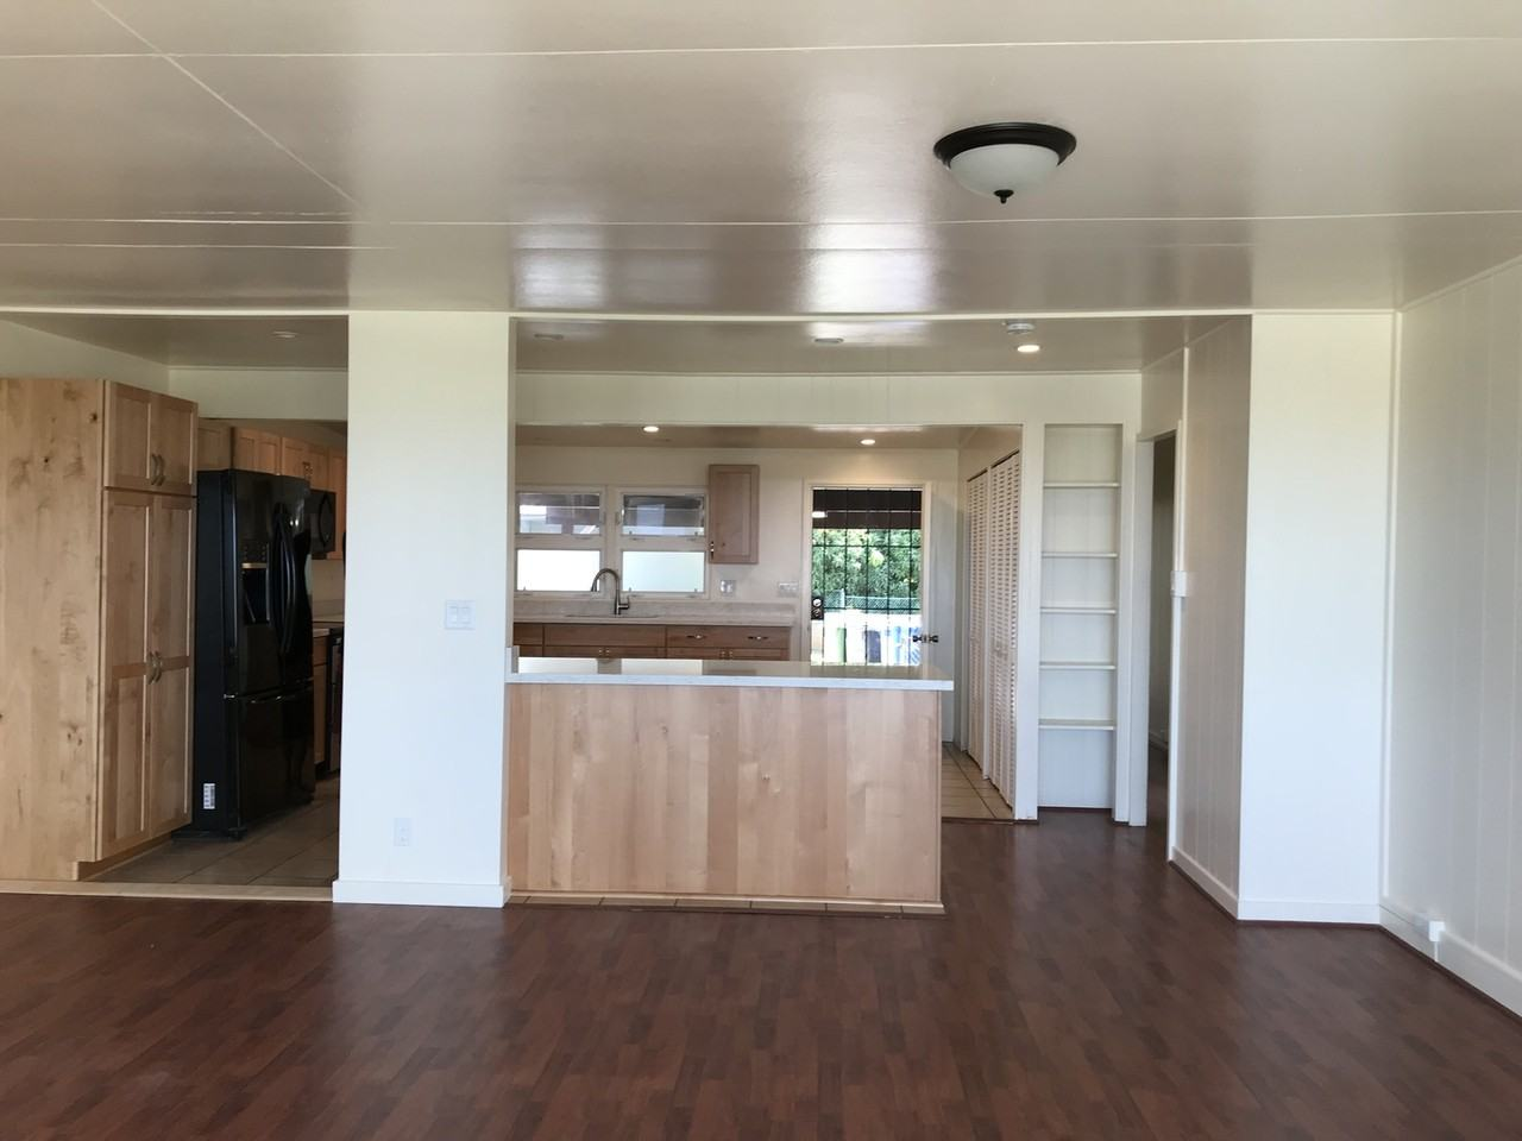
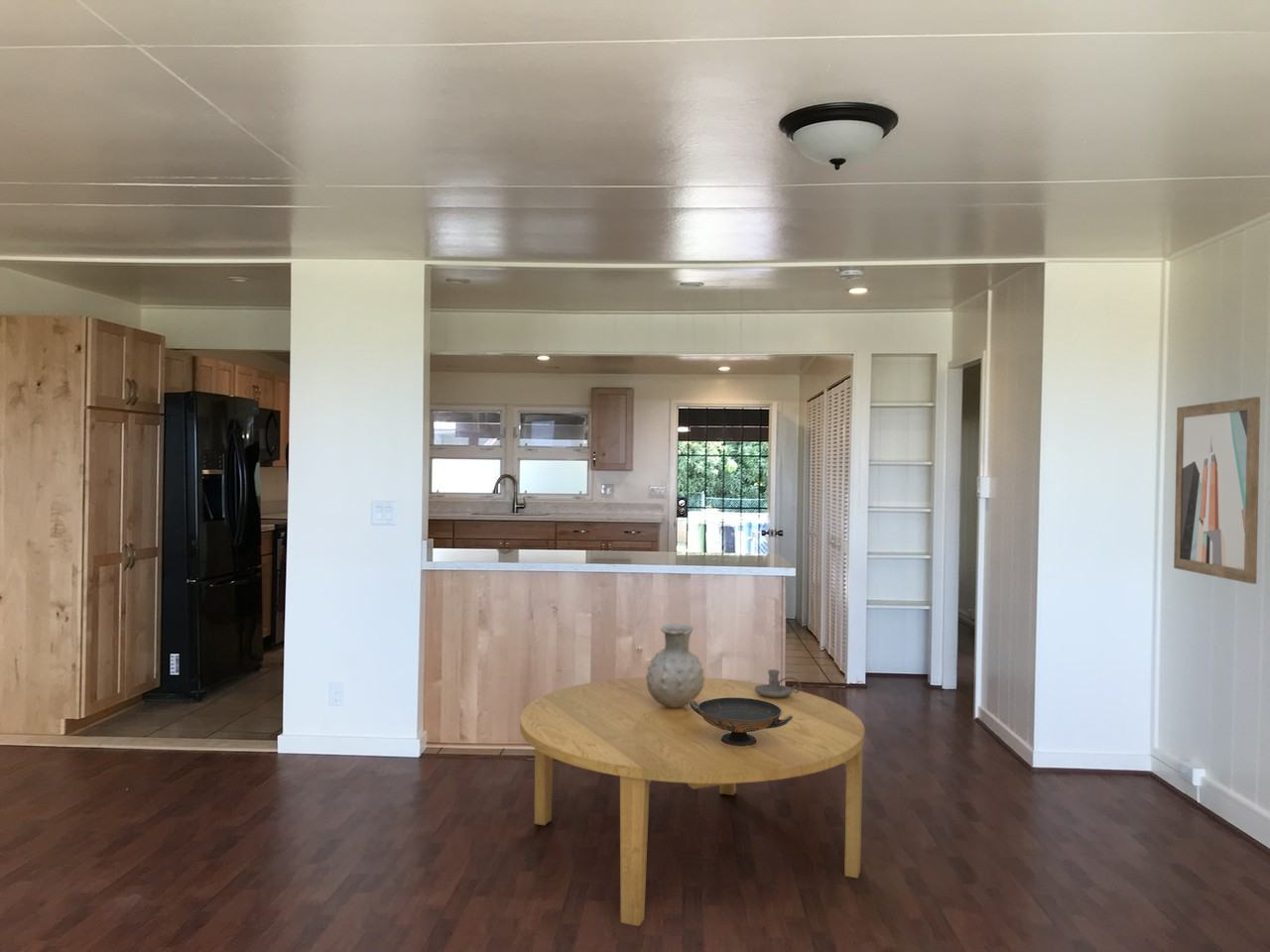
+ candle holder [754,668,803,697]
+ decorative bowl [690,697,793,747]
+ wall art [1173,396,1261,585]
+ vase [645,623,704,707]
+ dining table [519,676,865,927]
